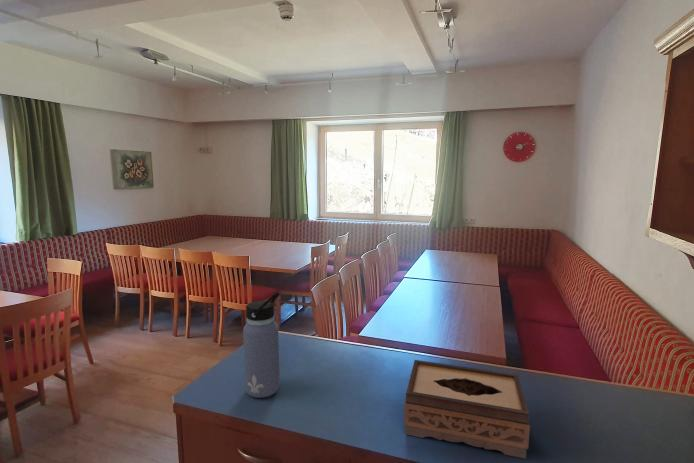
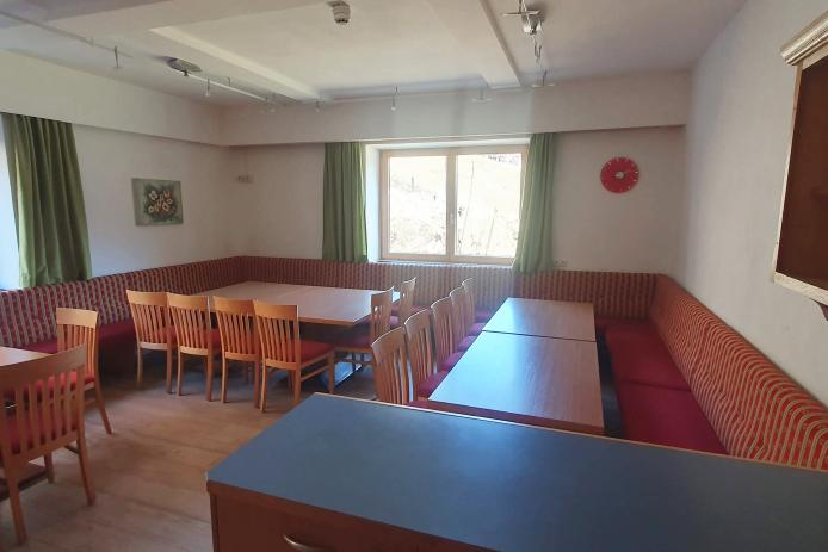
- water bottle [242,290,281,399]
- tissue box [403,359,531,459]
